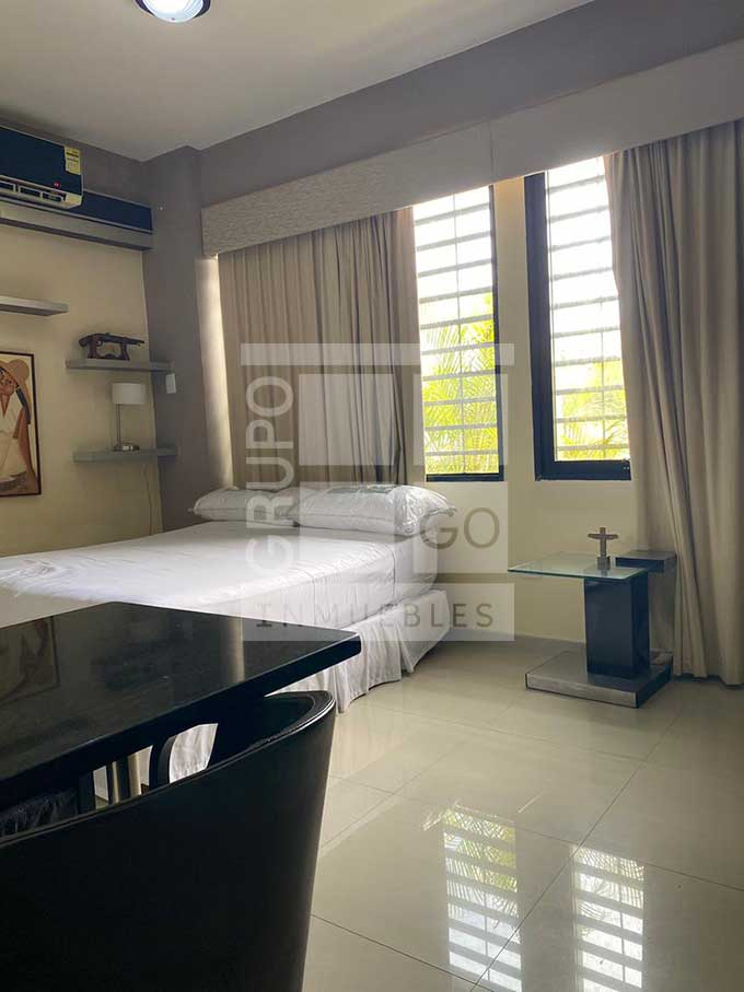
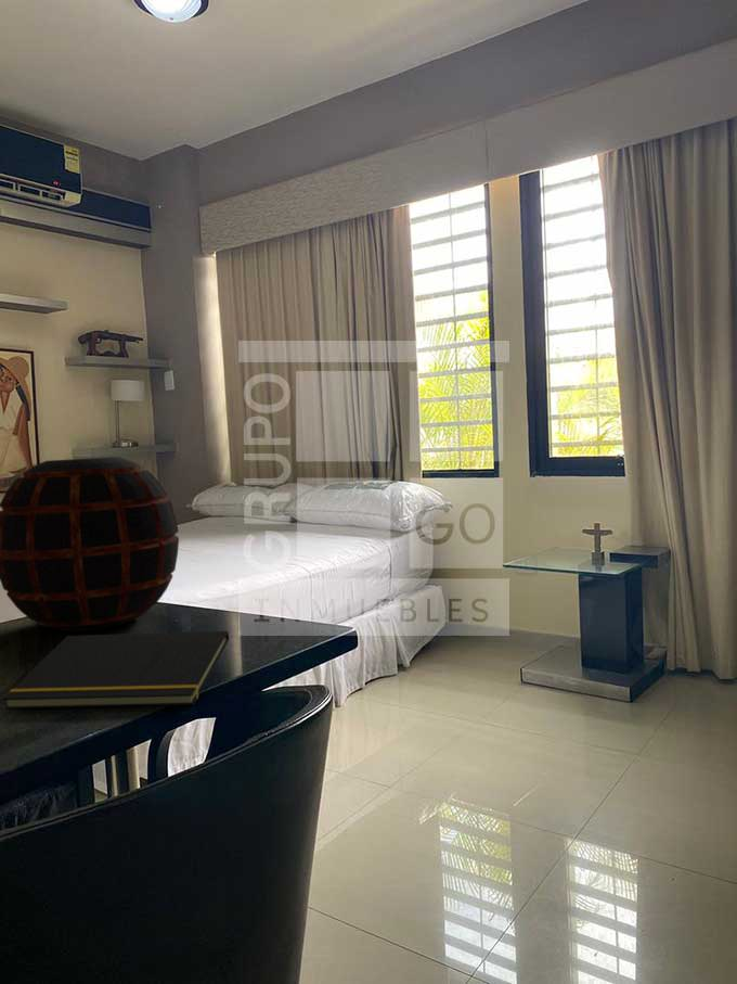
+ notepad [2,630,230,711]
+ decorative vase [0,456,180,632]
